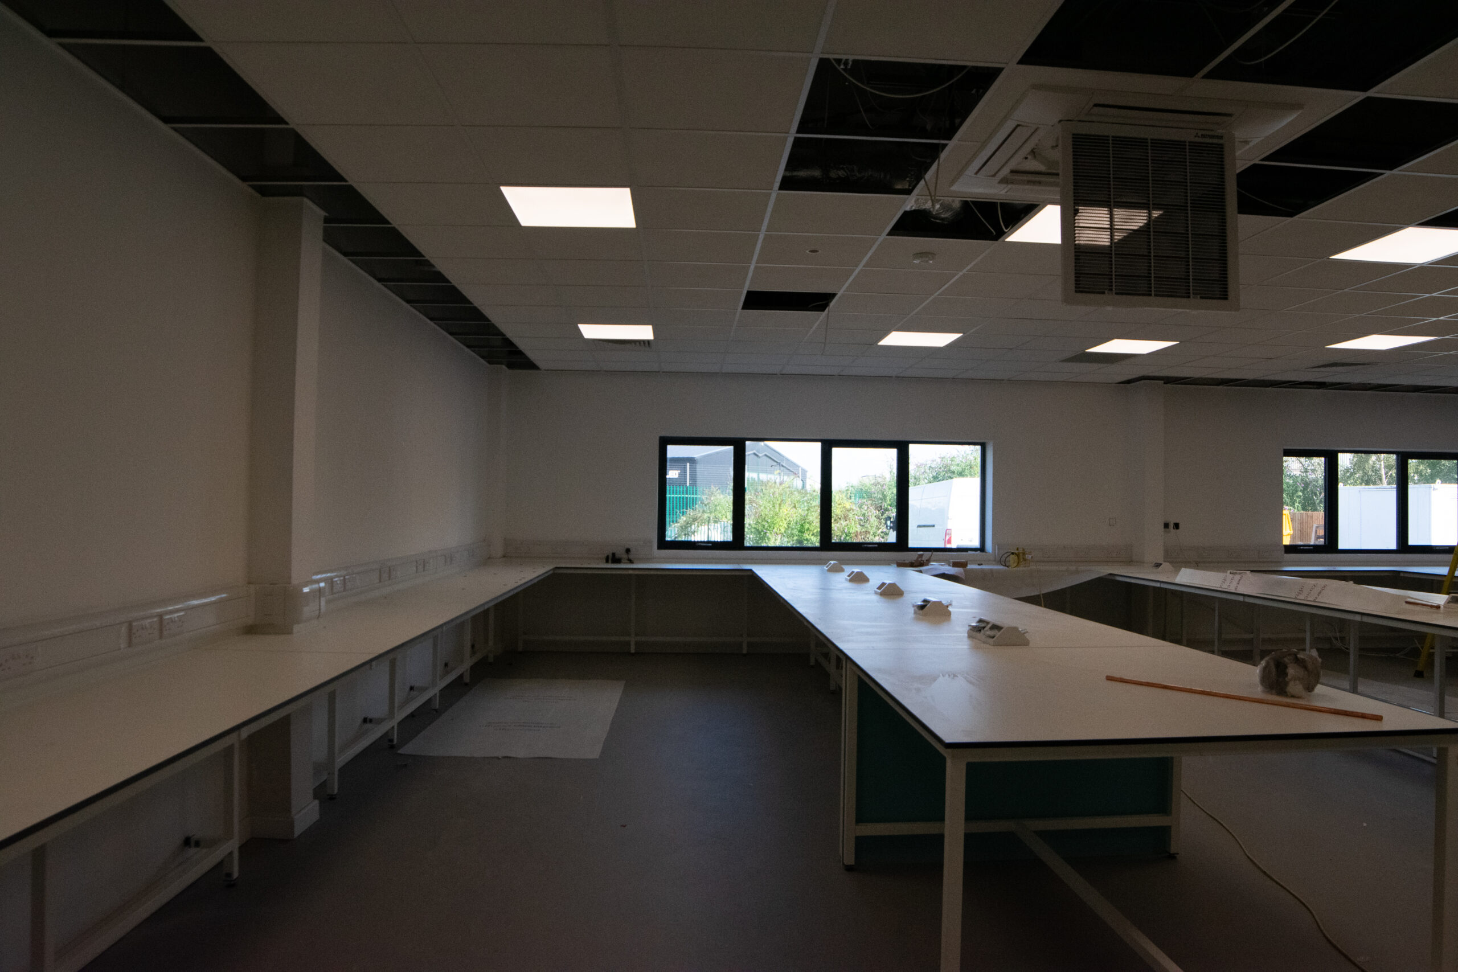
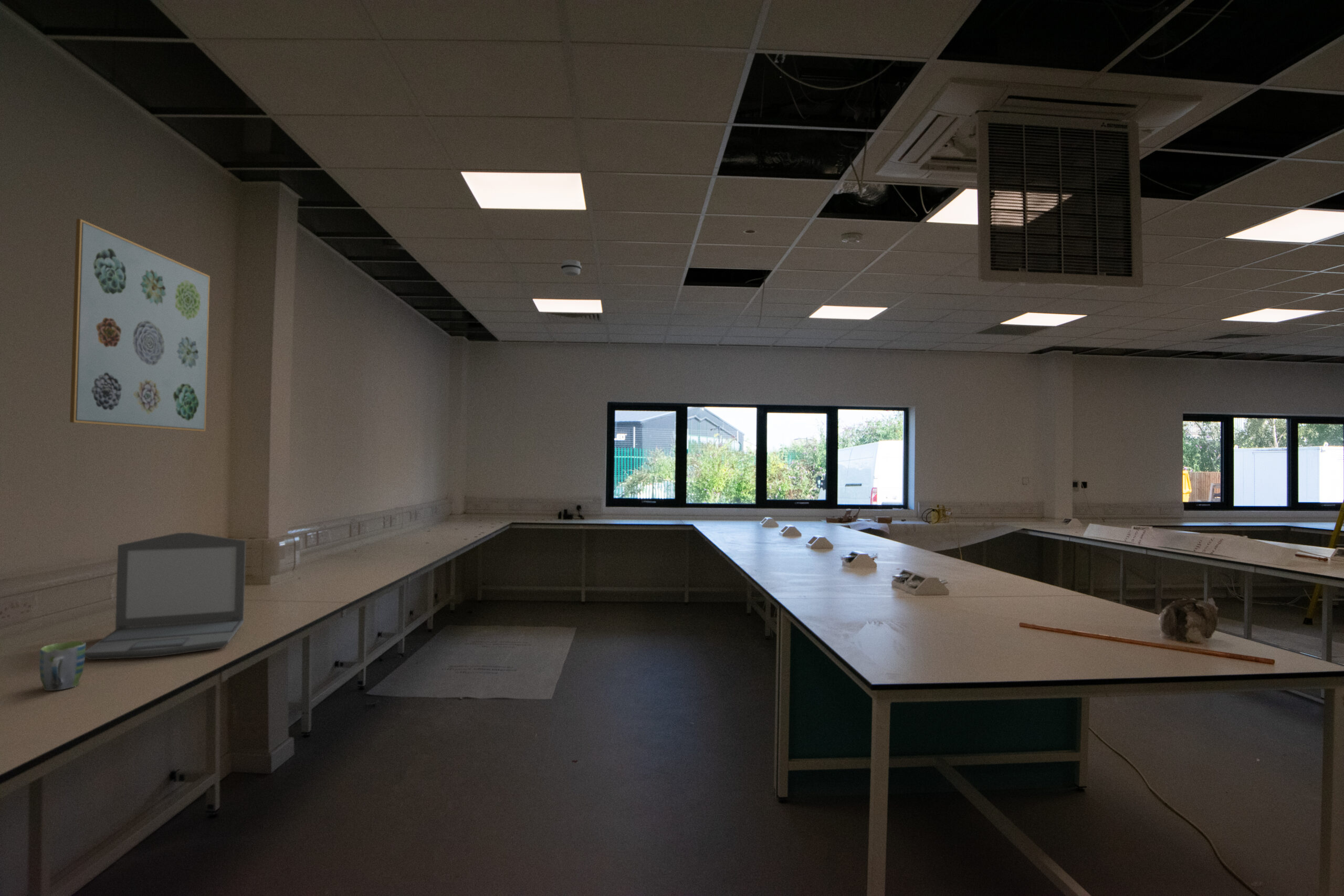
+ mug [38,640,87,691]
+ wall art [69,218,211,432]
+ laptop [85,532,246,660]
+ smoke detector [560,259,582,277]
